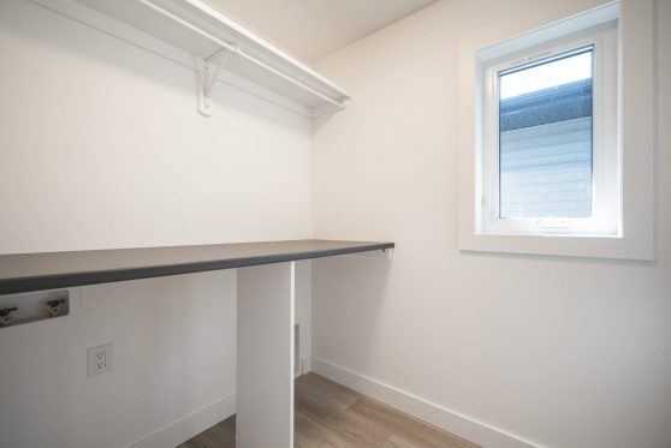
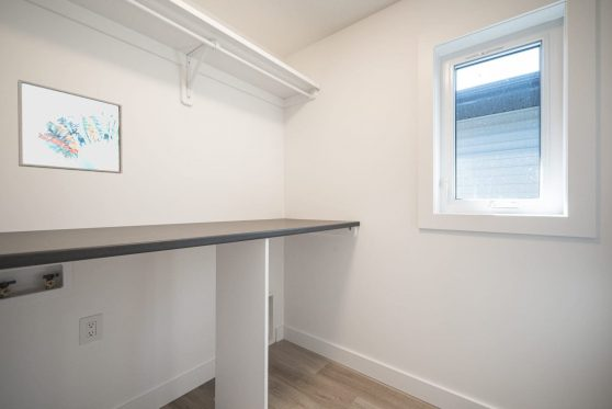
+ wall art [16,78,124,174]
